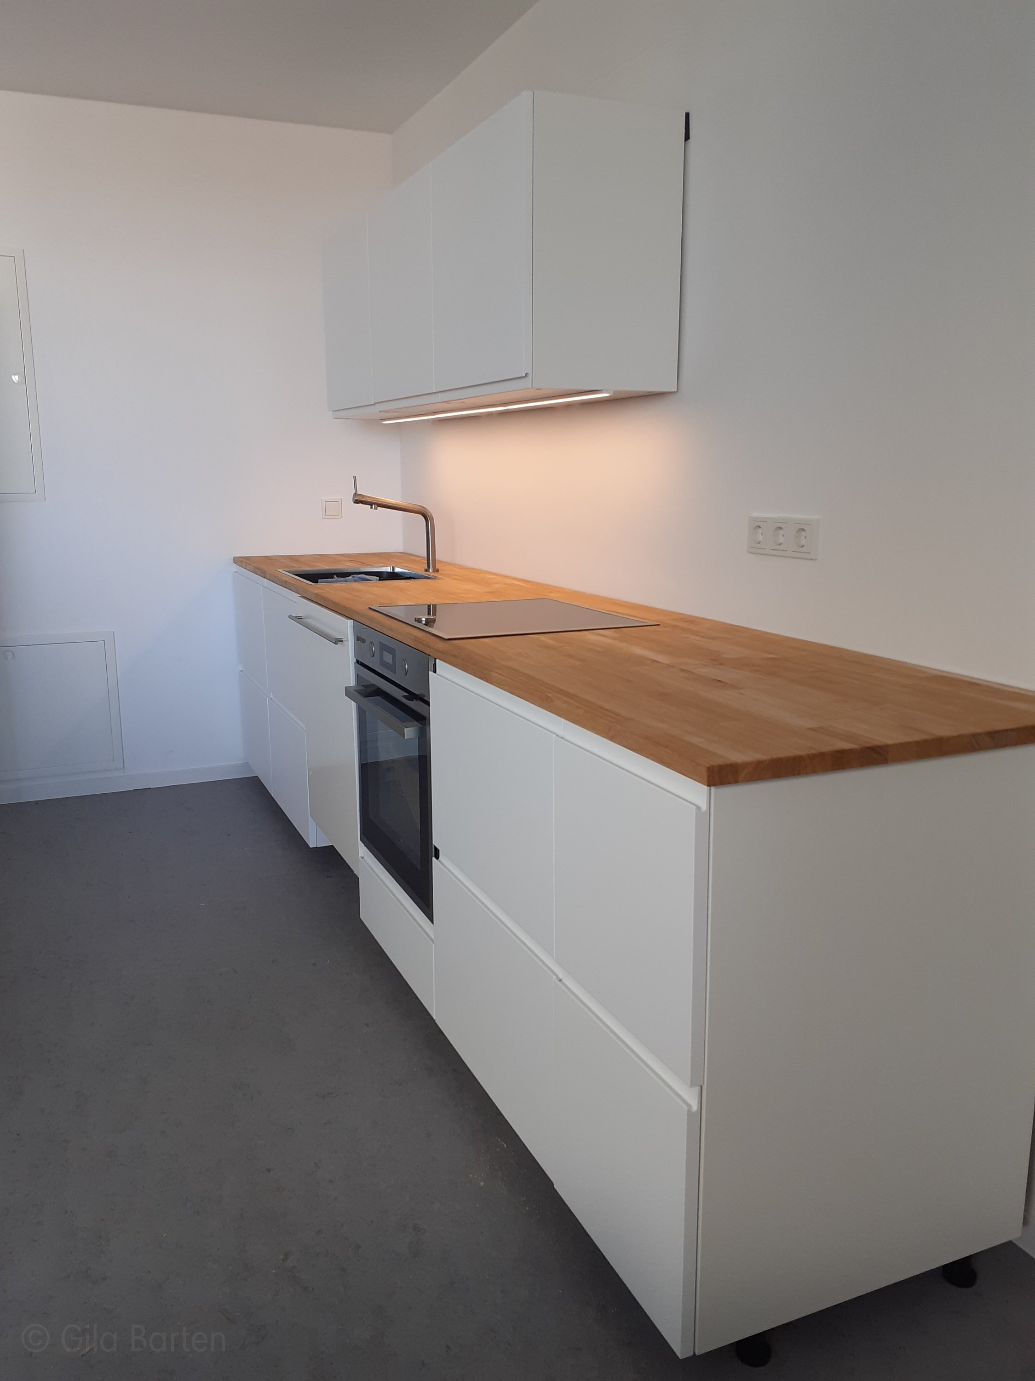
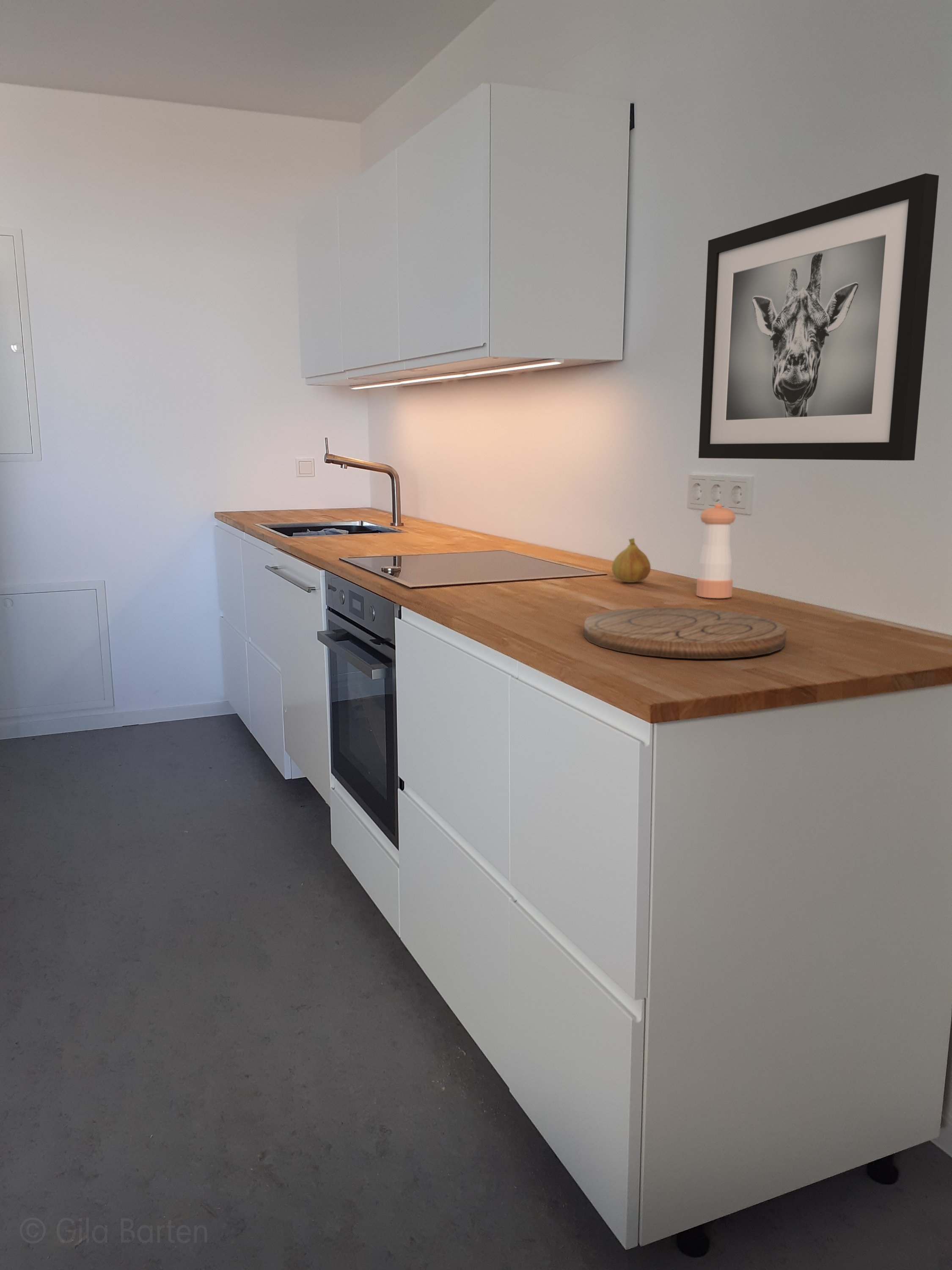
+ fruit [611,538,651,583]
+ cutting board [584,607,787,659]
+ pepper shaker [696,503,736,599]
+ wall art [698,173,939,461]
